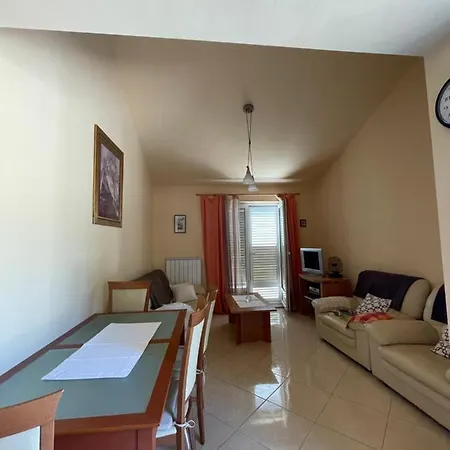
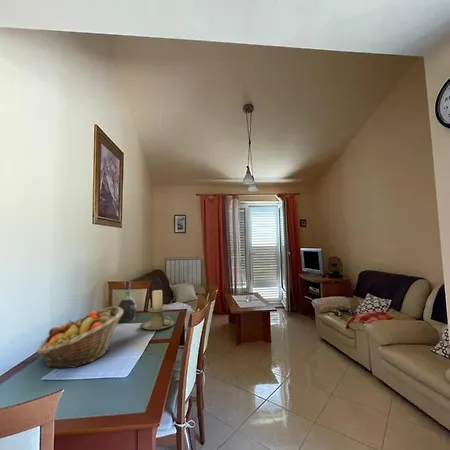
+ candle holder [139,289,175,331]
+ fruit basket [35,305,124,369]
+ cognac bottle [118,280,137,322]
